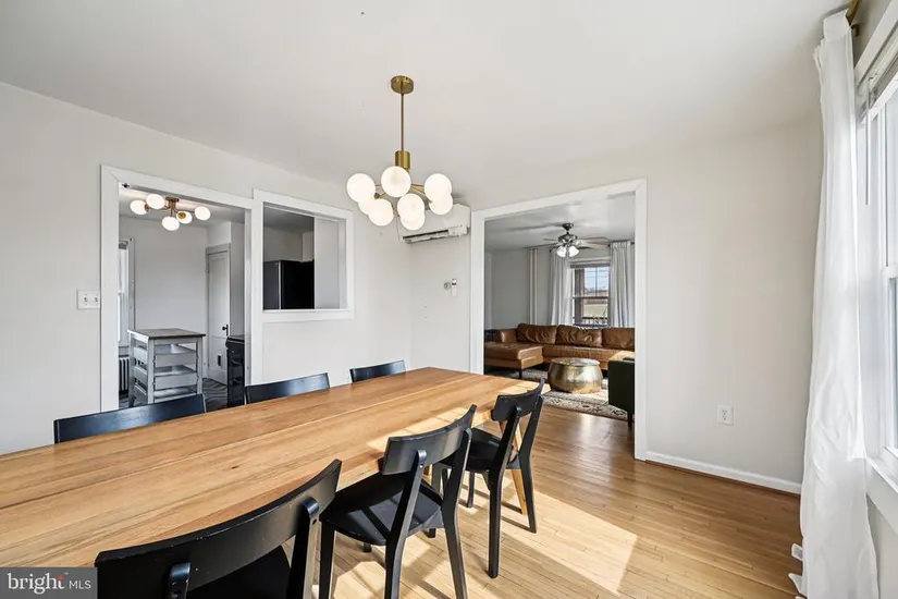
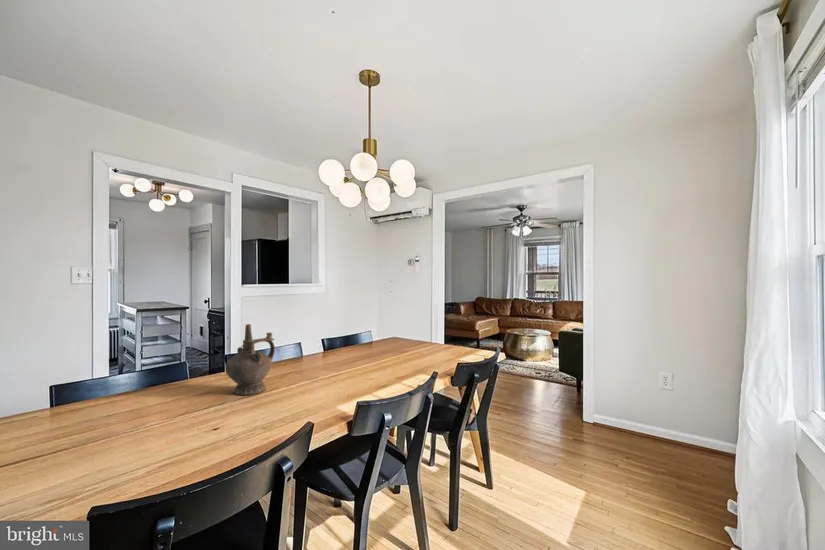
+ ceremonial vessel [224,323,276,396]
